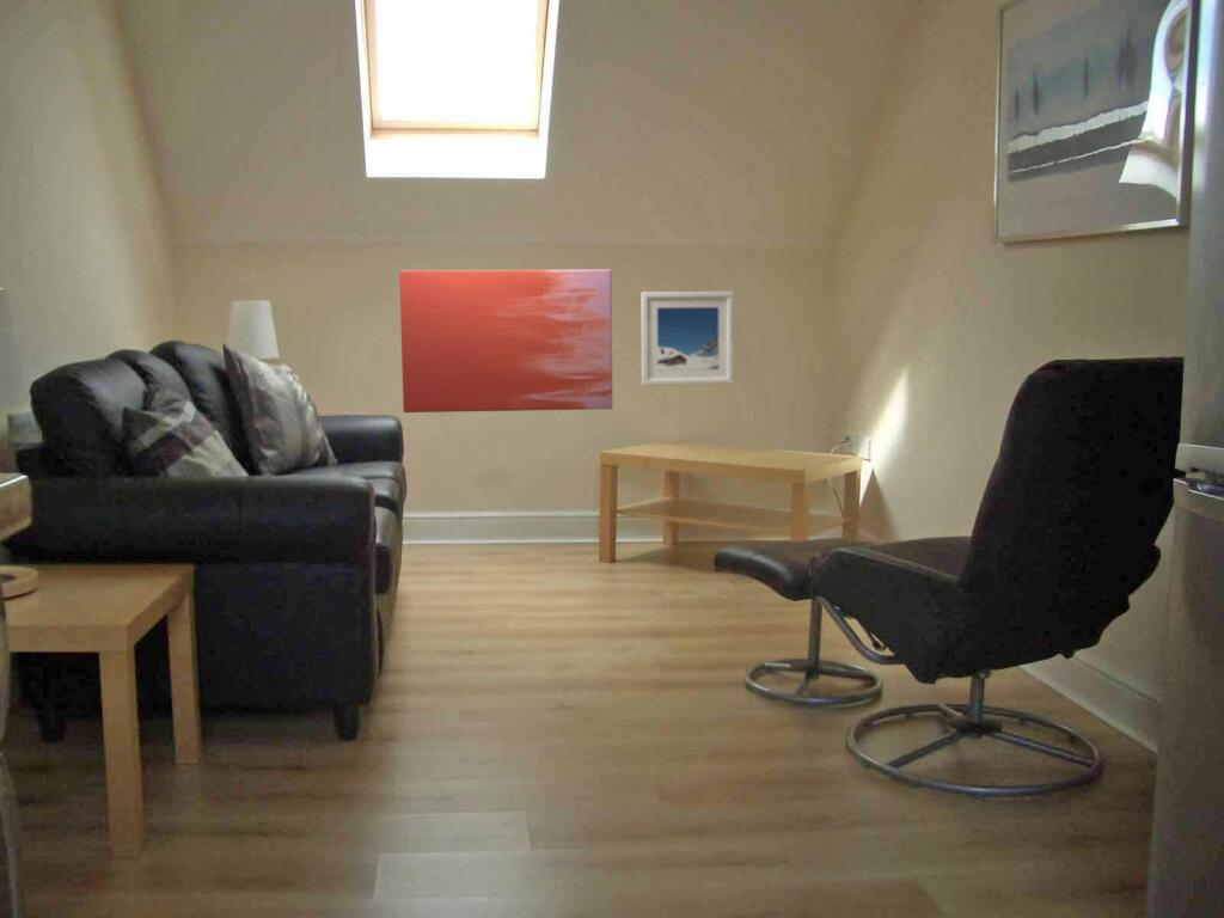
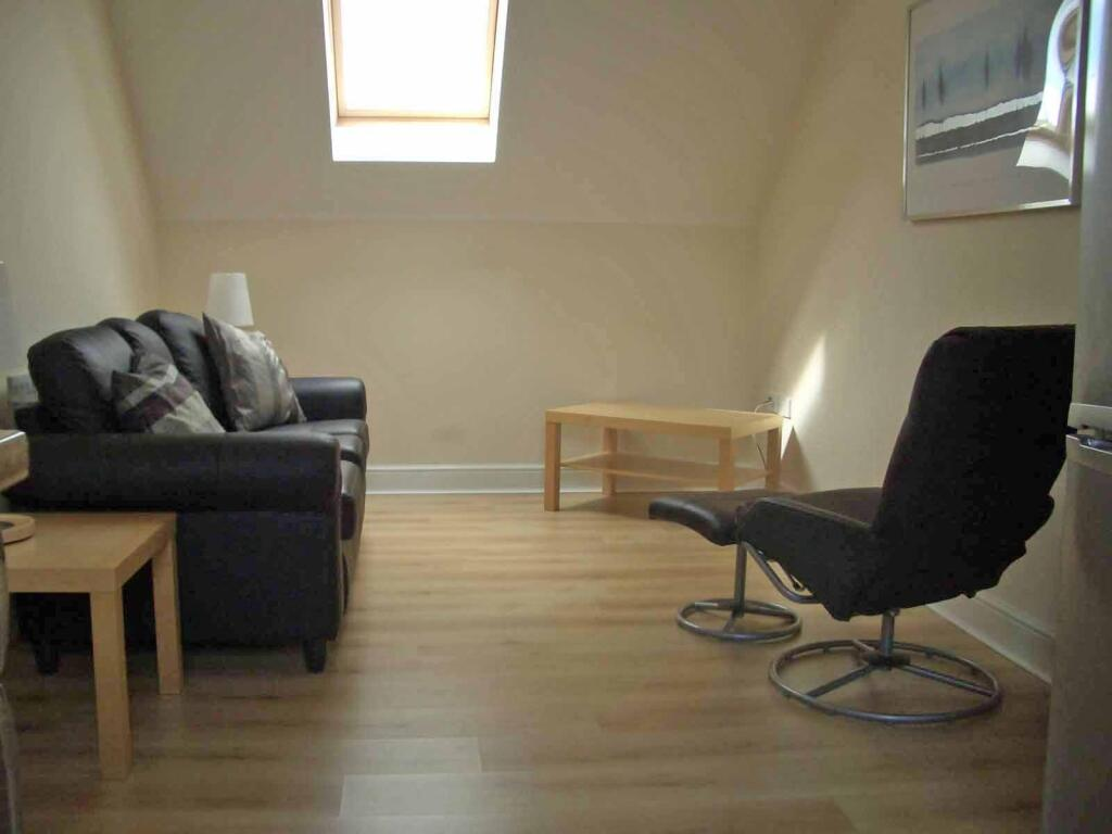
- wall art [398,269,613,414]
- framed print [641,290,735,386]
